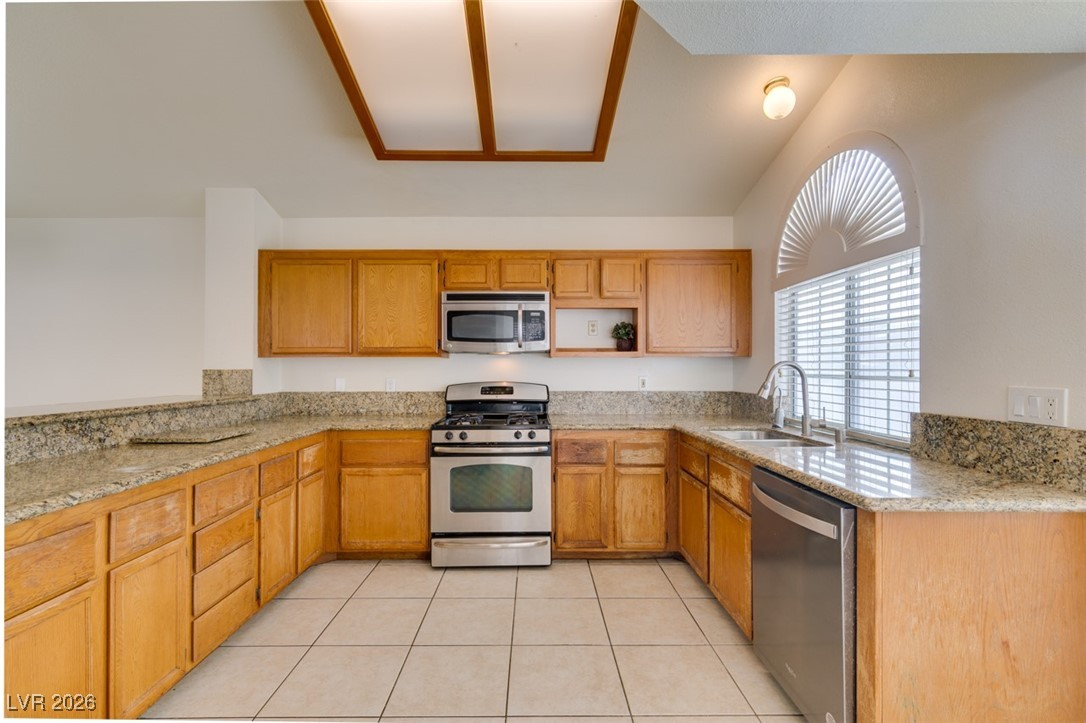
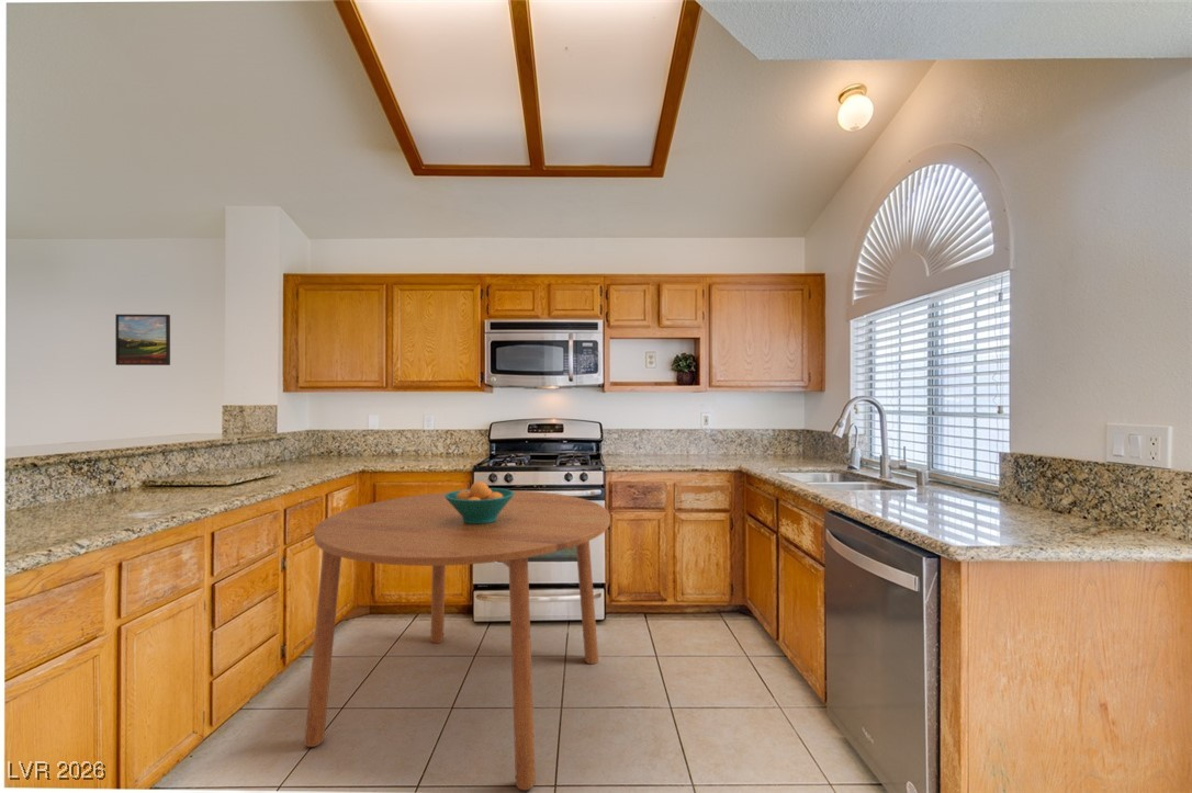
+ dining table [303,489,611,791]
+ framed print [114,314,171,366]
+ fruit bowl [445,480,515,524]
